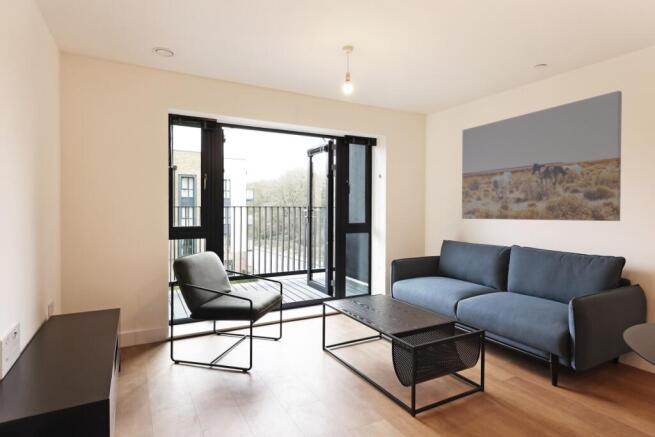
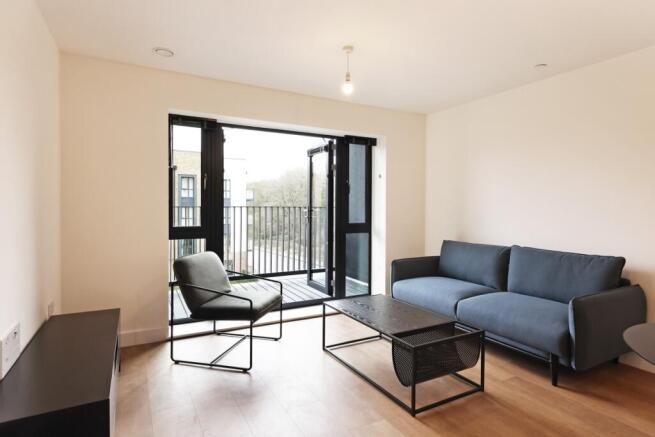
- wall art [461,90,623,222]
